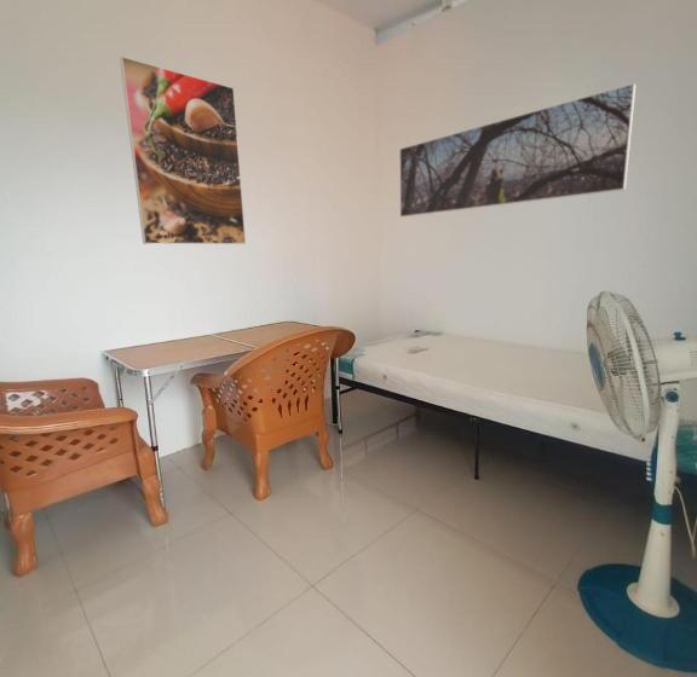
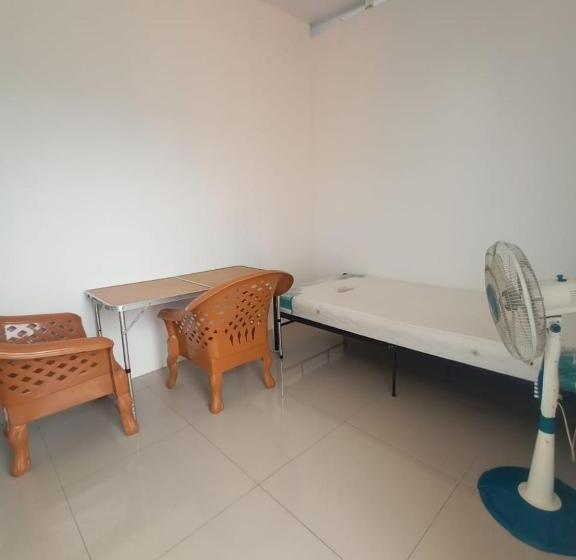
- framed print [398,82,636,219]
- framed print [119,56,247,245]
